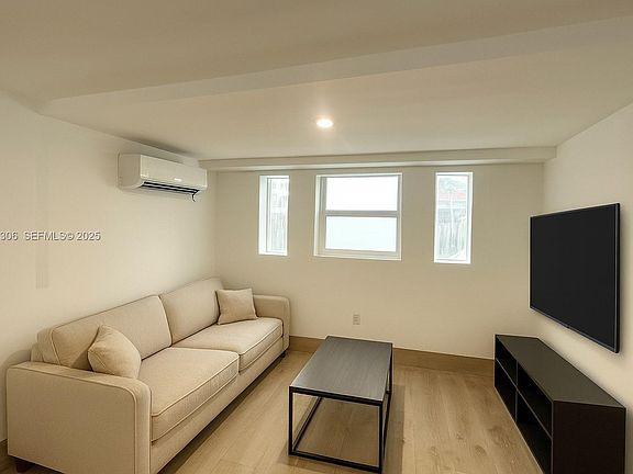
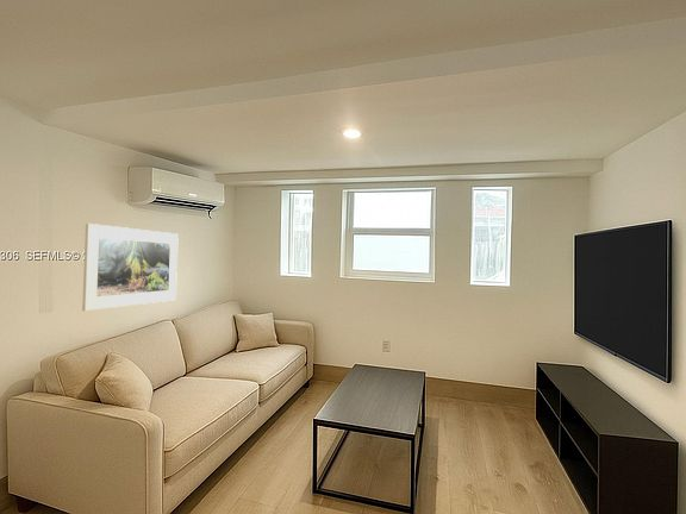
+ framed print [81,222,180,312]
